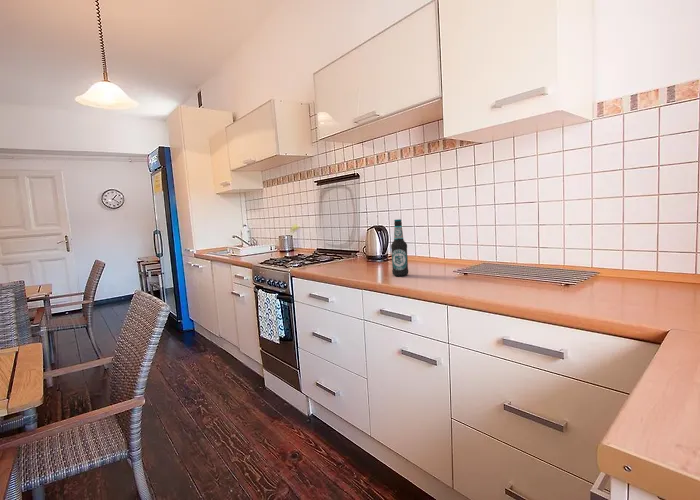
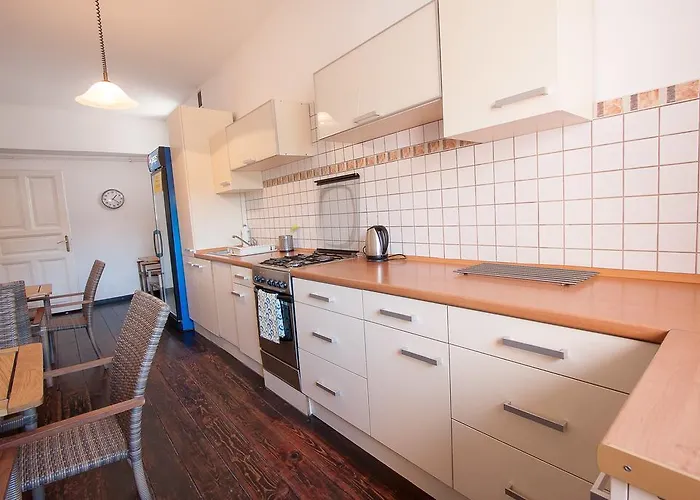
- bottle [390,218,409,277]
